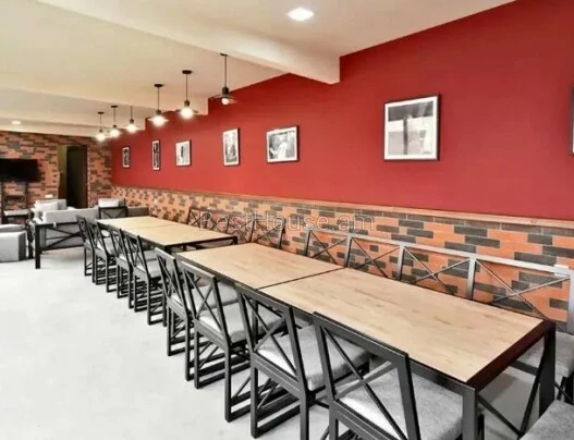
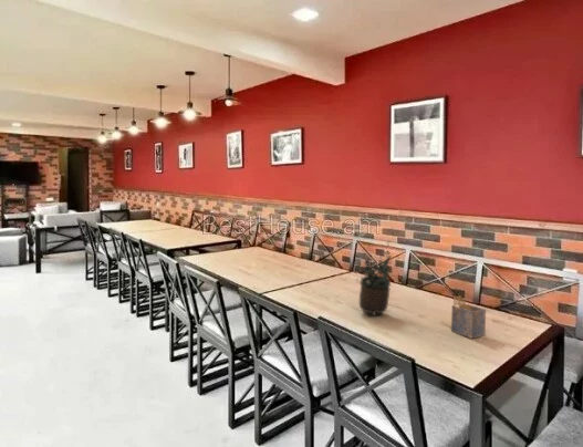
+ napkin holder [450,294,487,340]
+ potted plant [355,239,400,318]
